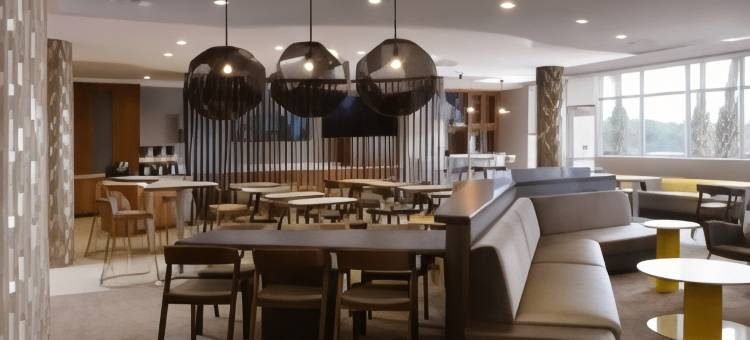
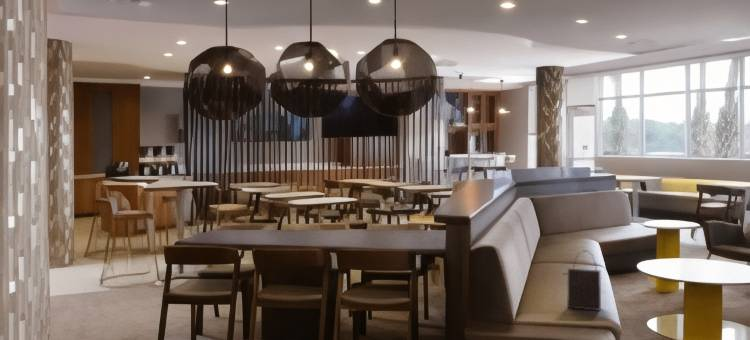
+ handbag [562,249,602,312]
